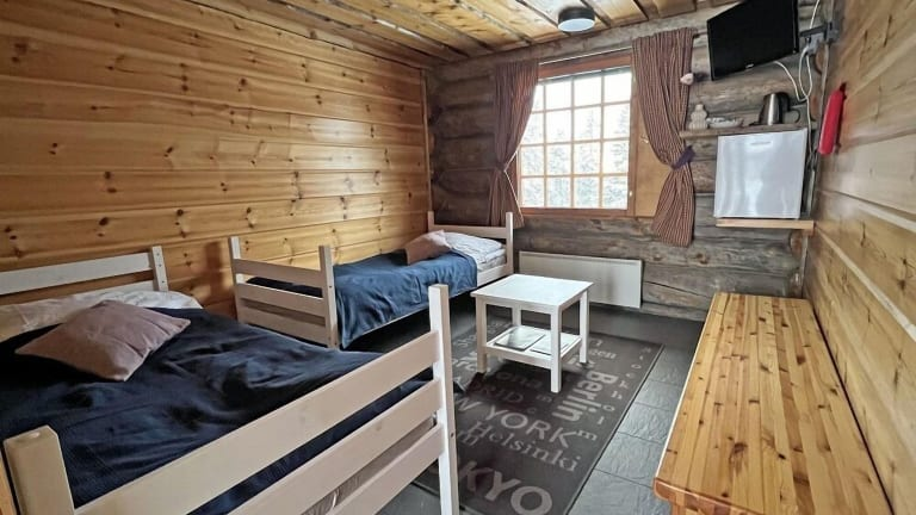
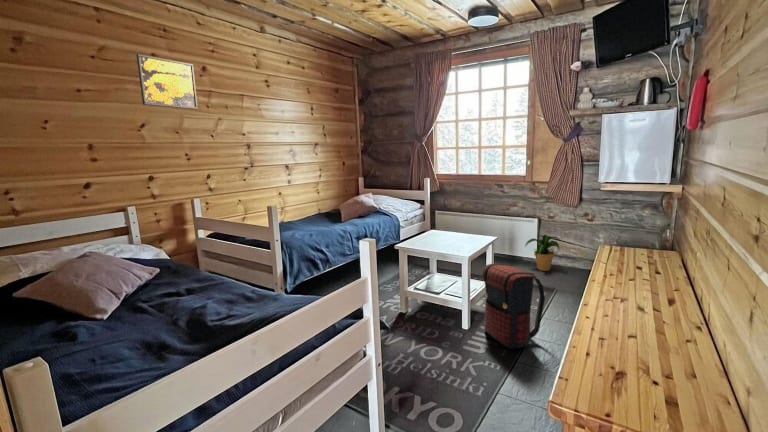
+ satchel [481,263,546,350]
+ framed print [136,53,199,110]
+ potted plant [524,234,563,272]
